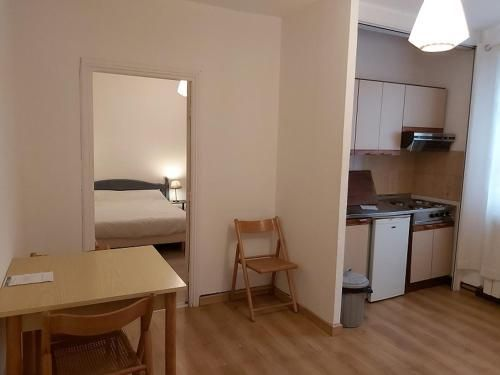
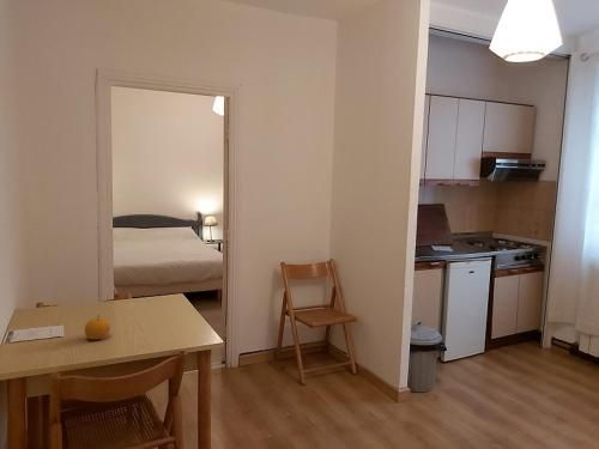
+ fruit [84,314,111,340]
